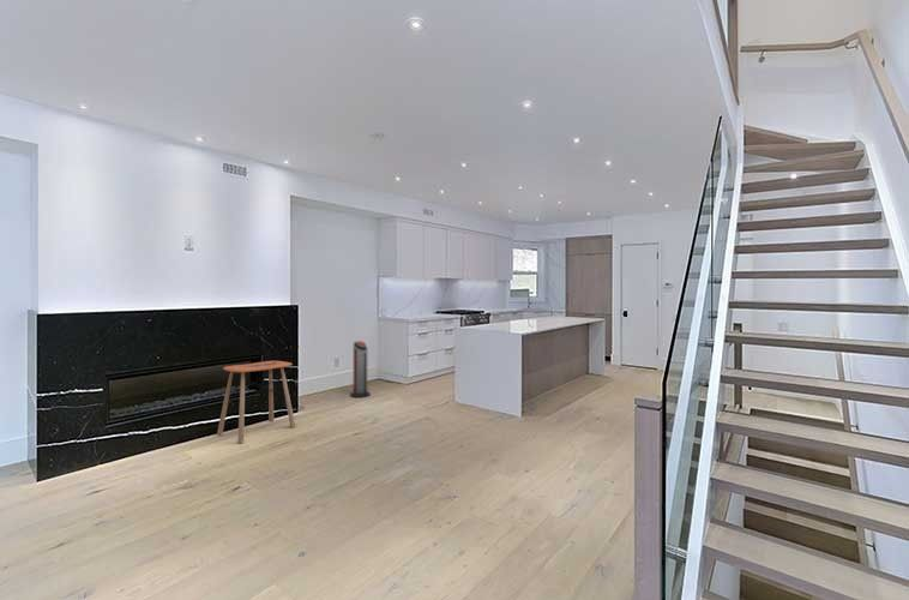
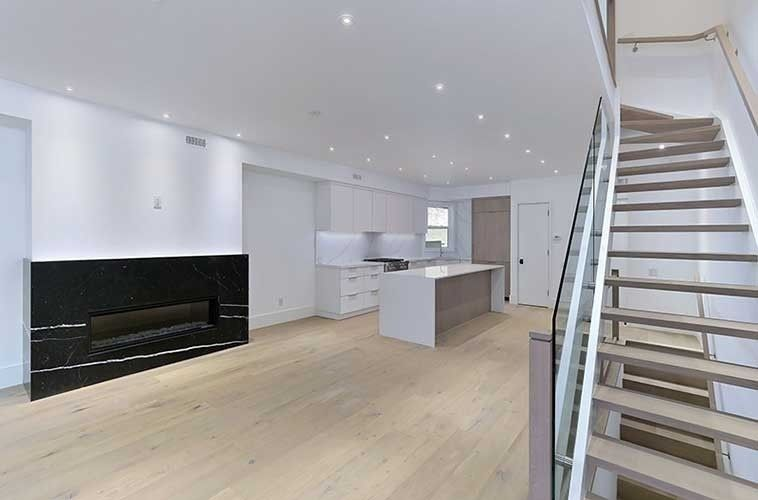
- air purifier [349,340,372,398]
- side table [216,360,296,444]
